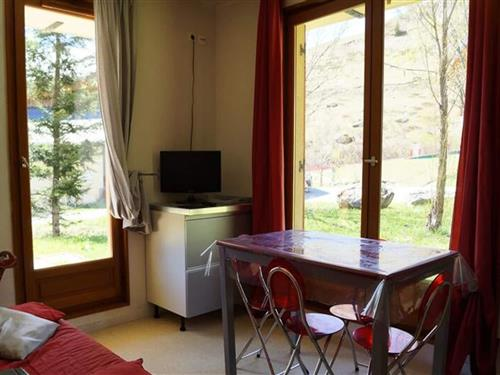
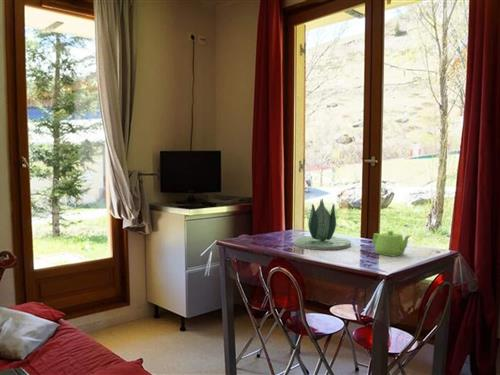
+ succulent plant [294,198,352,251]
+ teapot [371,230,413,257]
